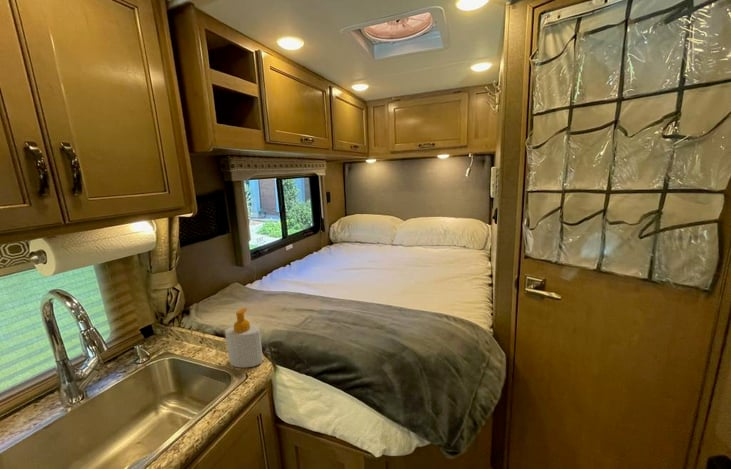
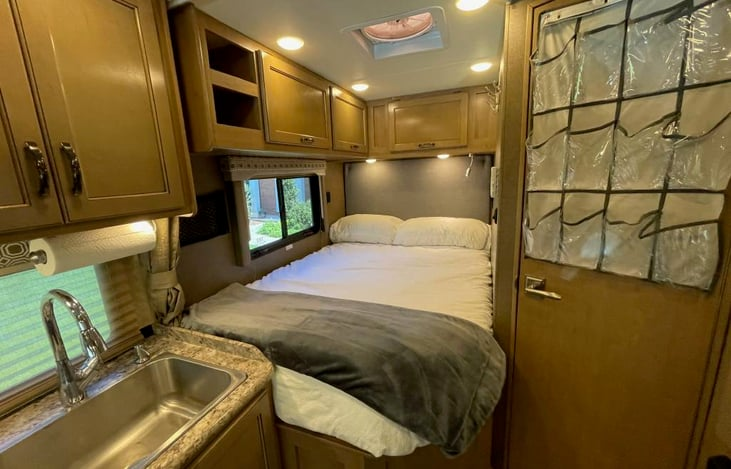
- soap bottle [224,307,264,369]
